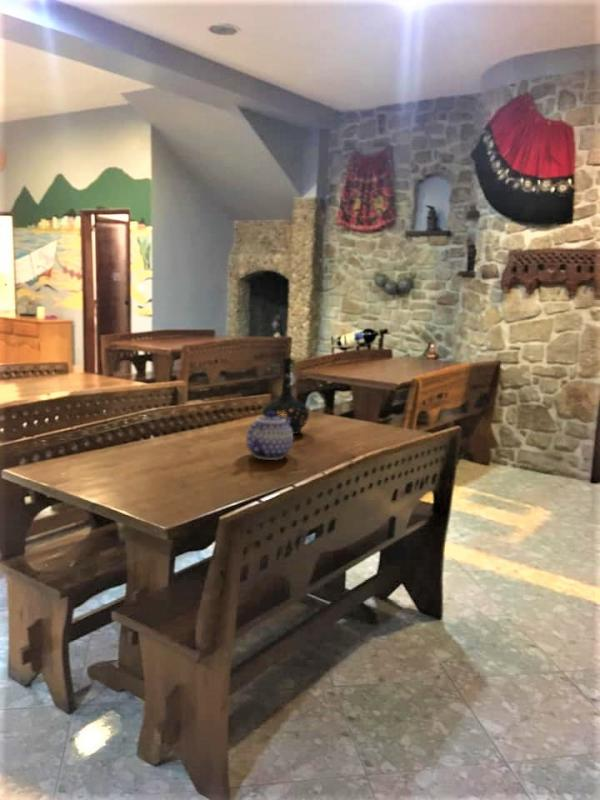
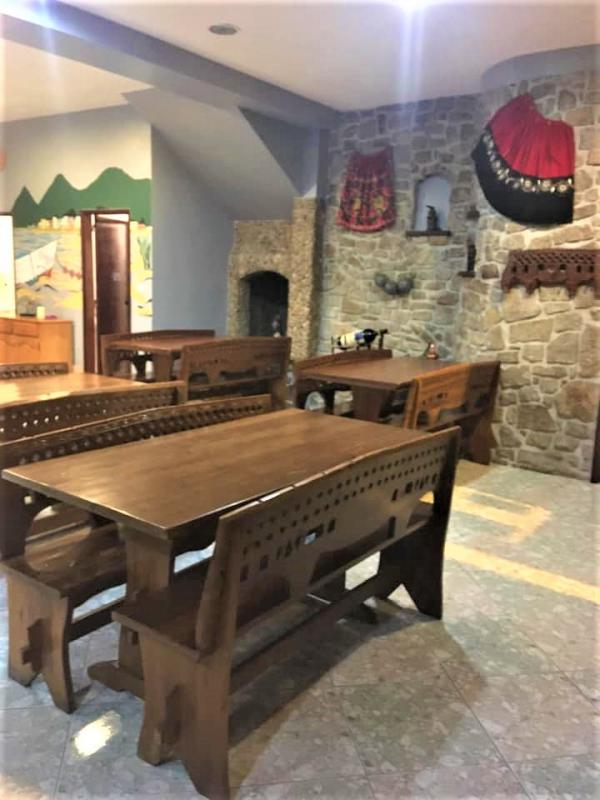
- bottle [262,356,310,435]
- teapot [245,411,294,461]
